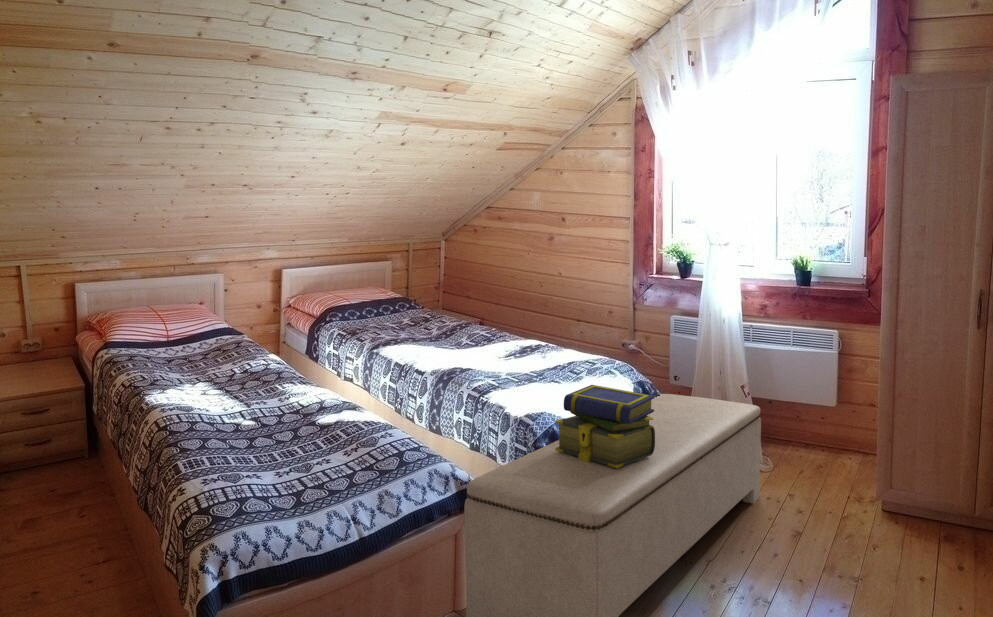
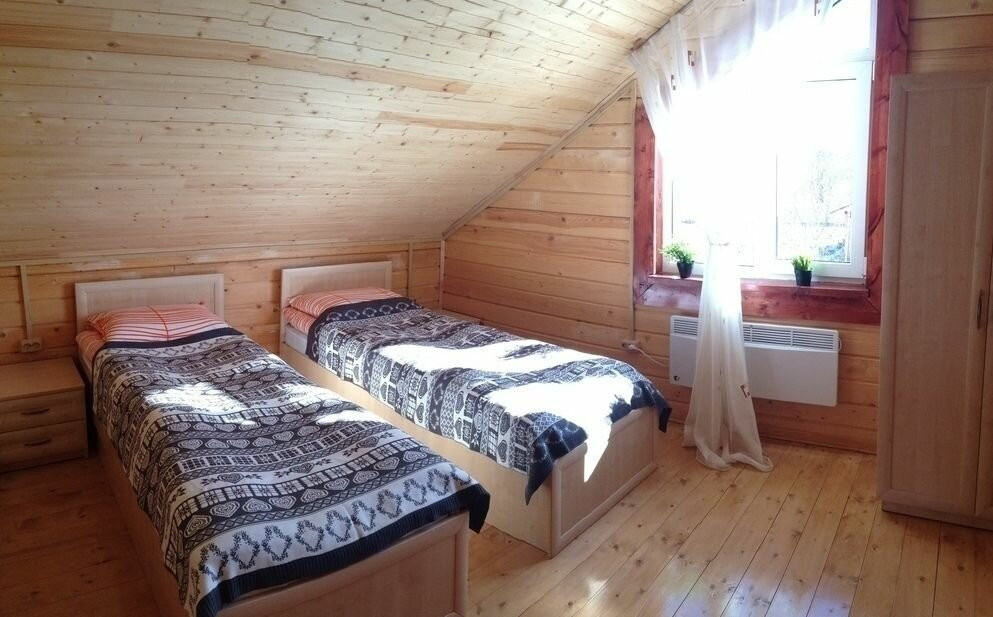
- bench [463,393,762,617]
- stack of books [554,384,656,468]
